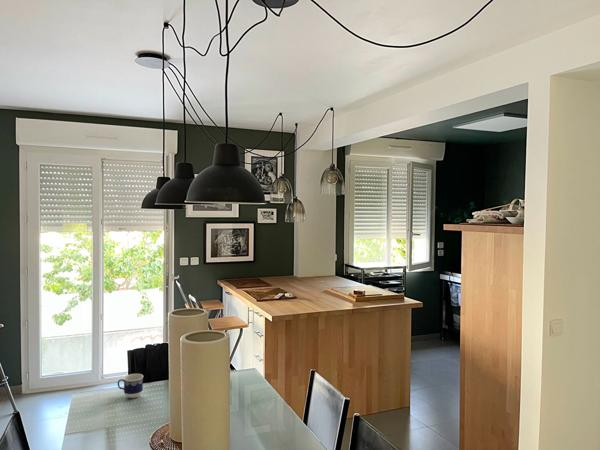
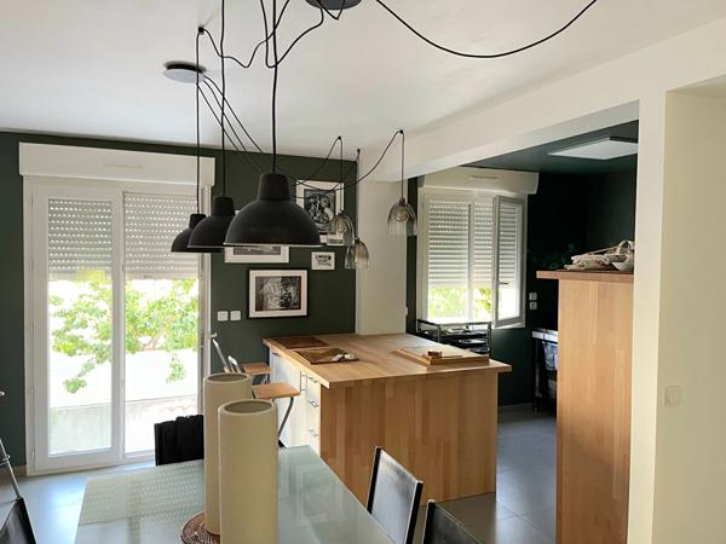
- cup [117,373,144,399]
